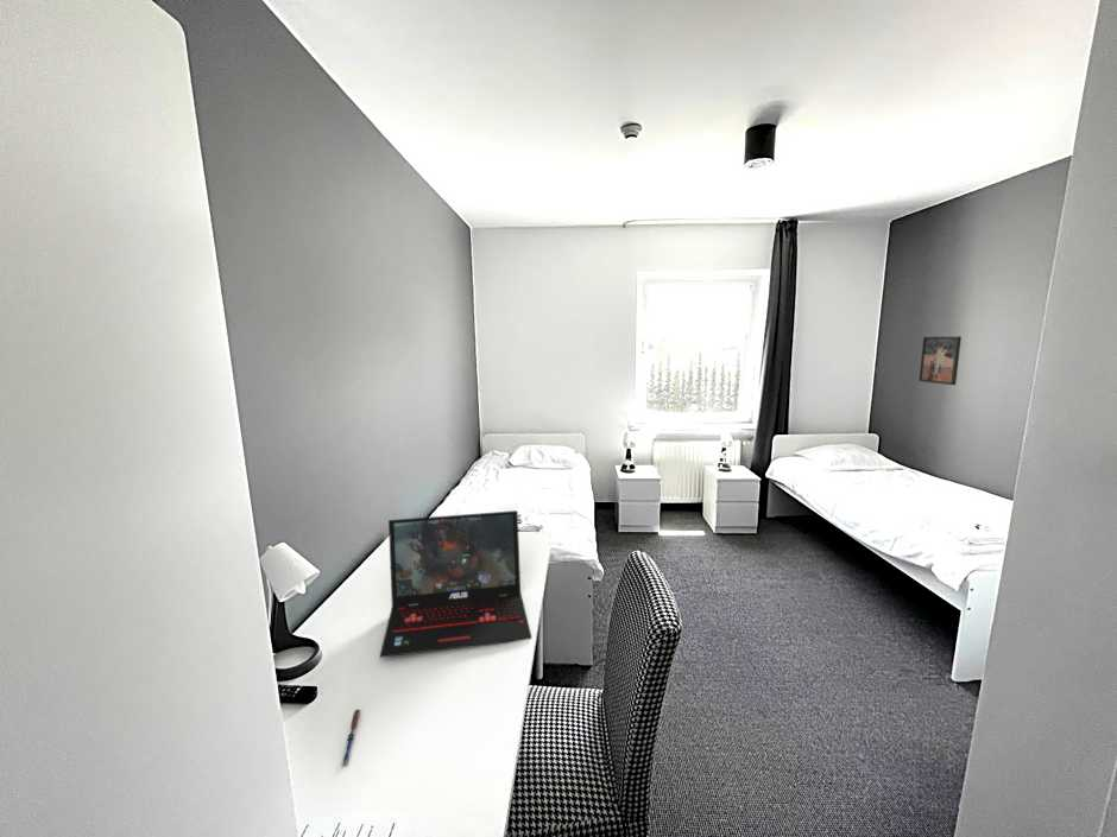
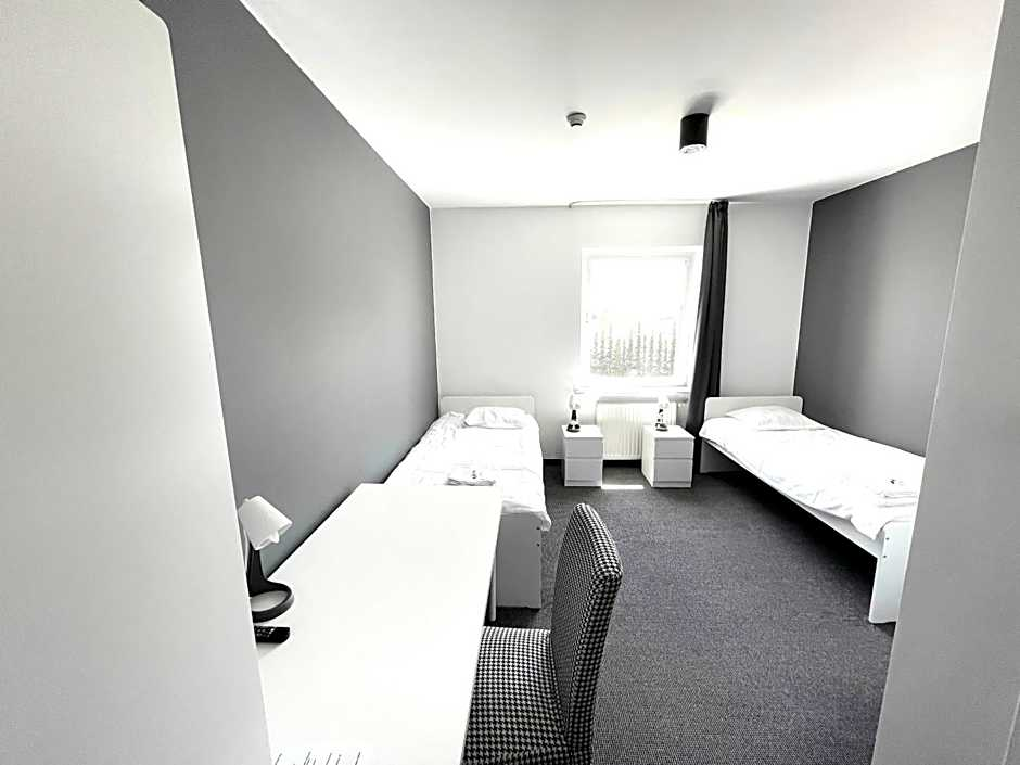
- laptop [379,509,532,659]
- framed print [917,335,963,386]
- pen [340,709,361,768]
